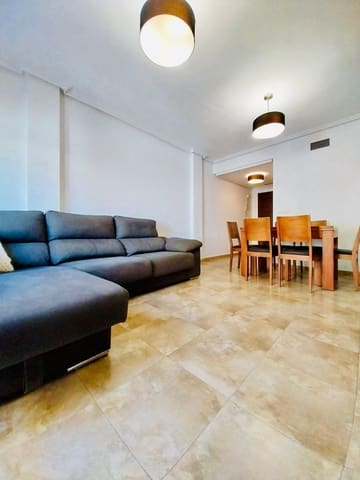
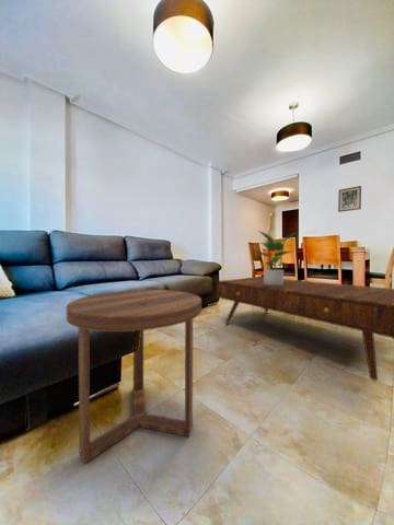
+ potted plant [255,230,298,287]
+ coffee table [216,276,394,382]
+ wall art [337,185,362,213]
+ side table [66,289,202,465]
